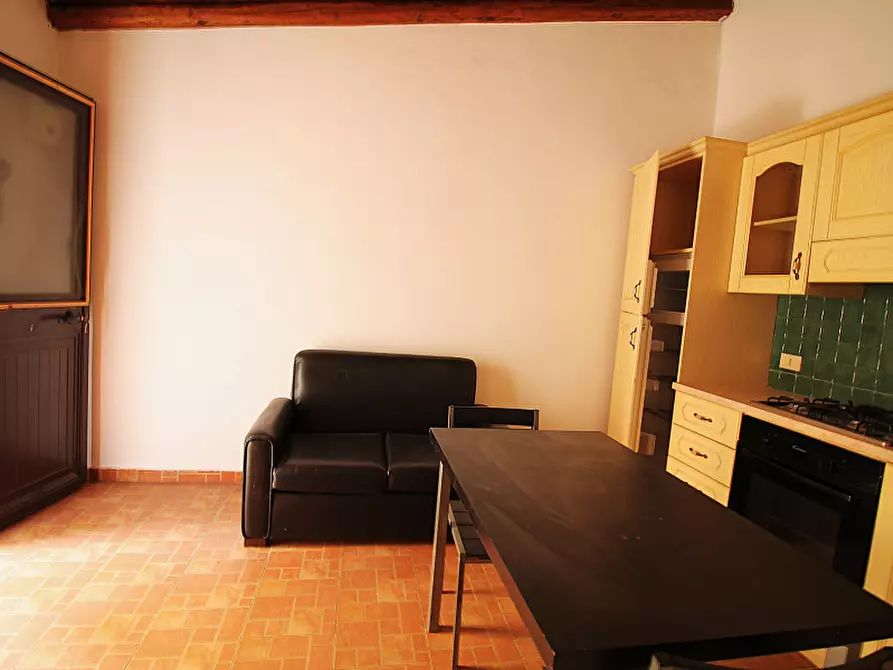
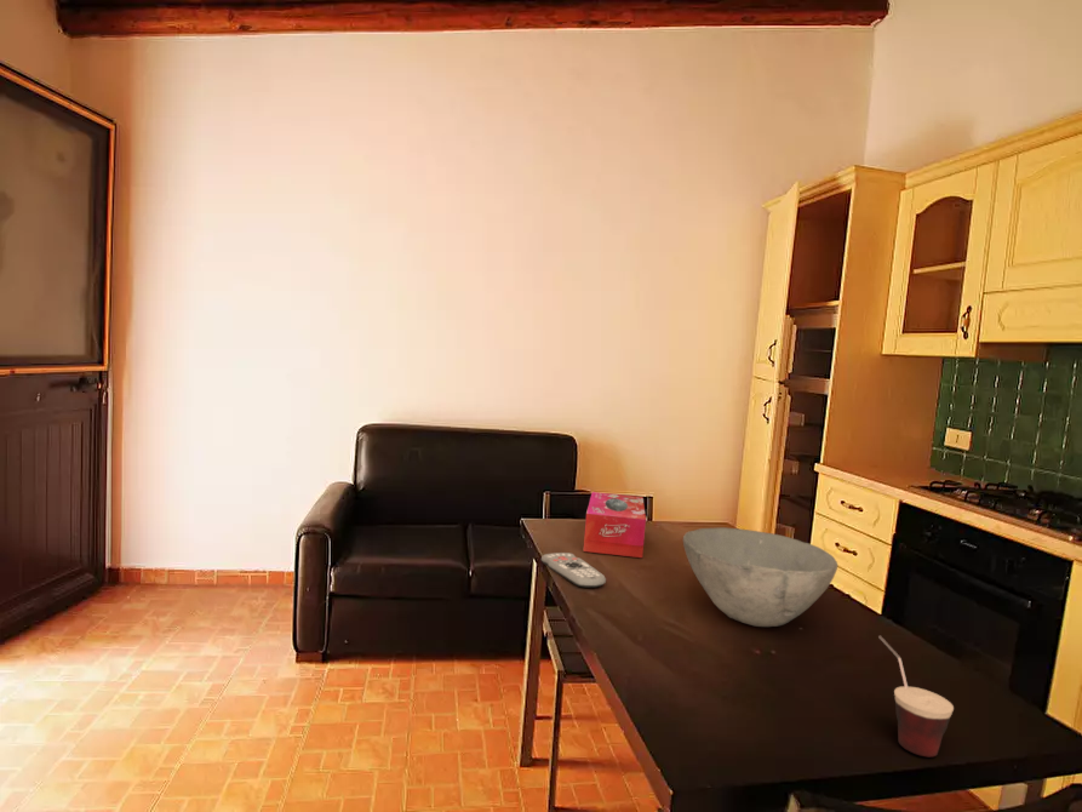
+ tissue box [582,491,647,559]
+ cup [877,635,955,757]
+ remote control [540,551,607,589]
+ bowl [682,526,838,628]
